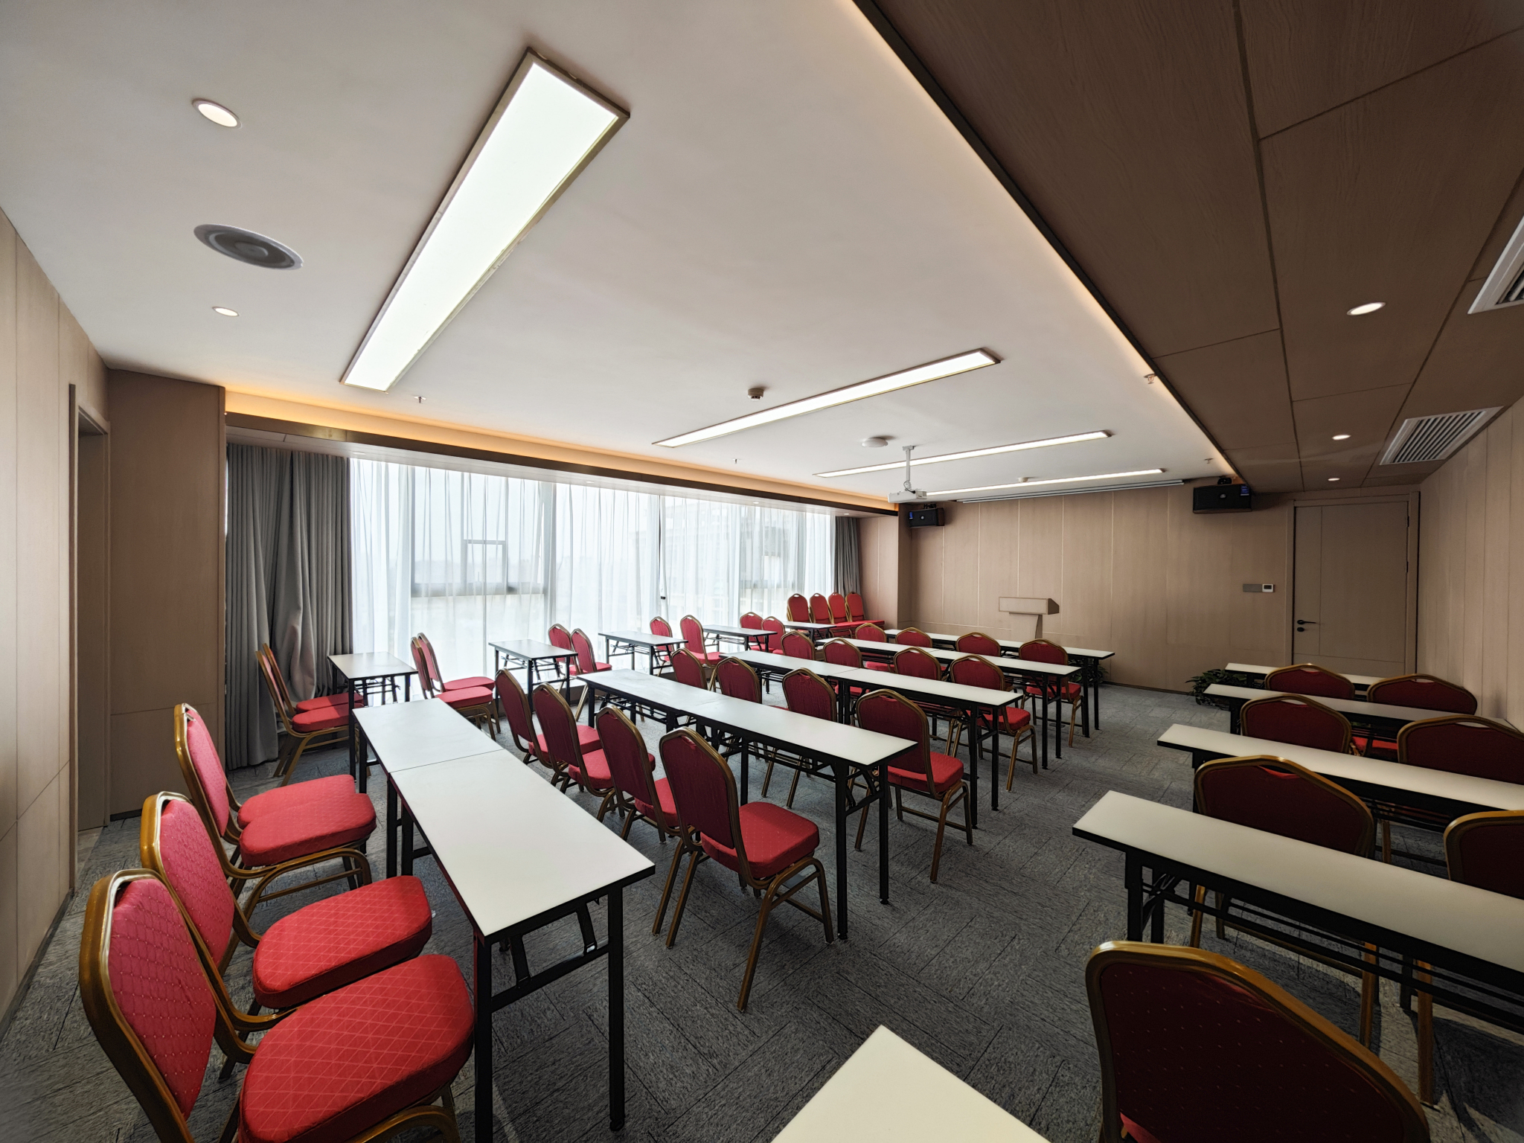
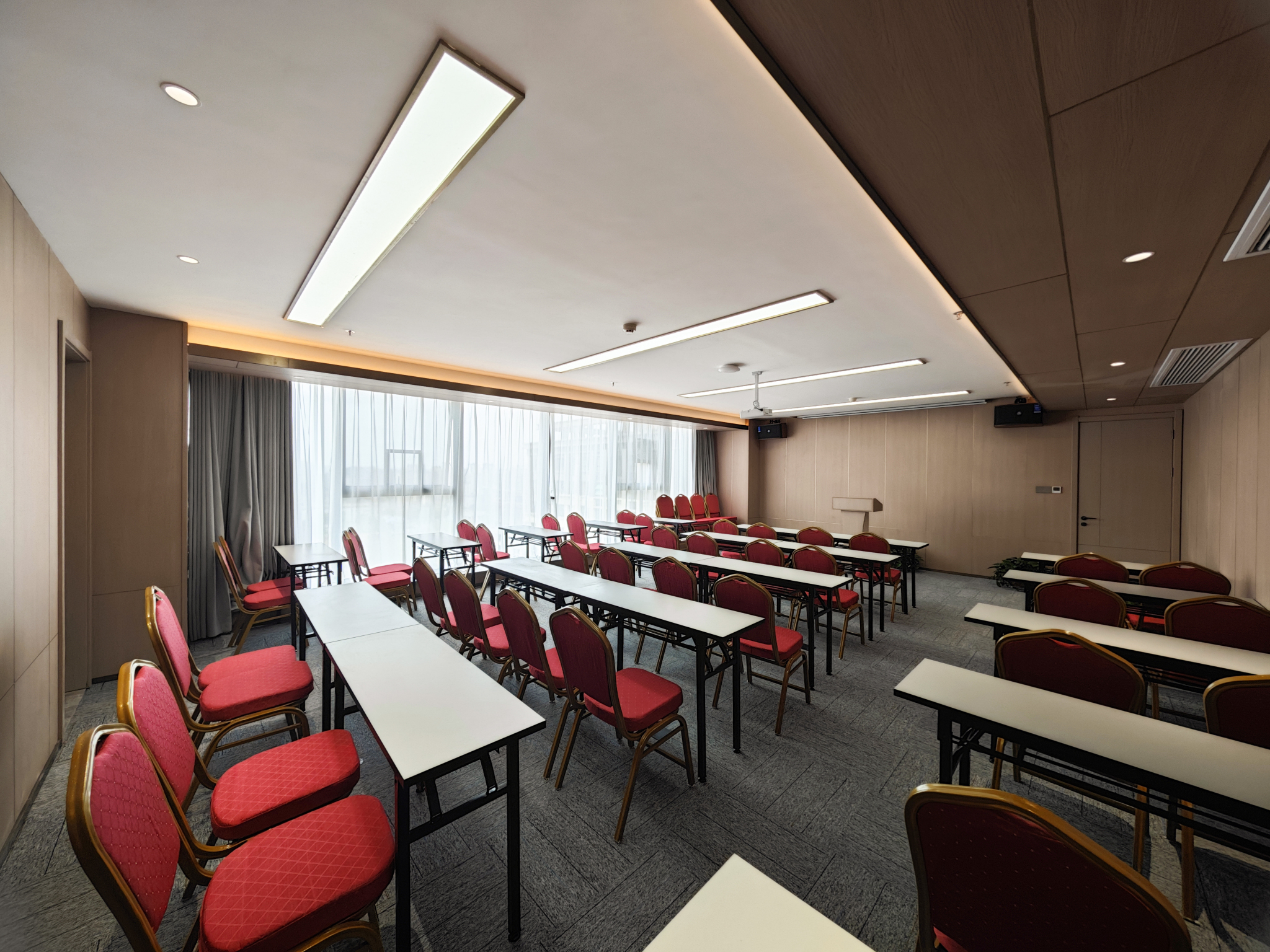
- recessed light [193,223,305,271]
